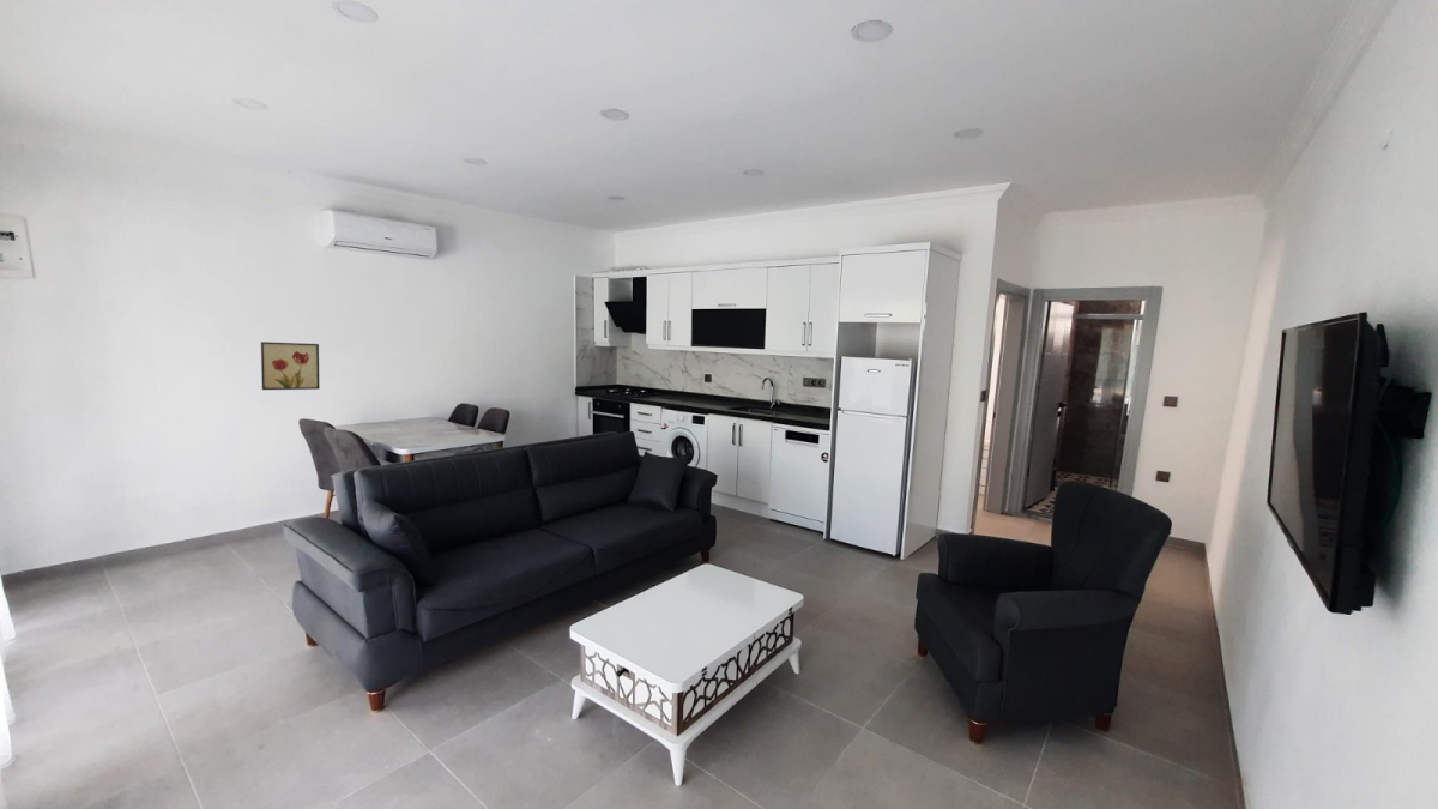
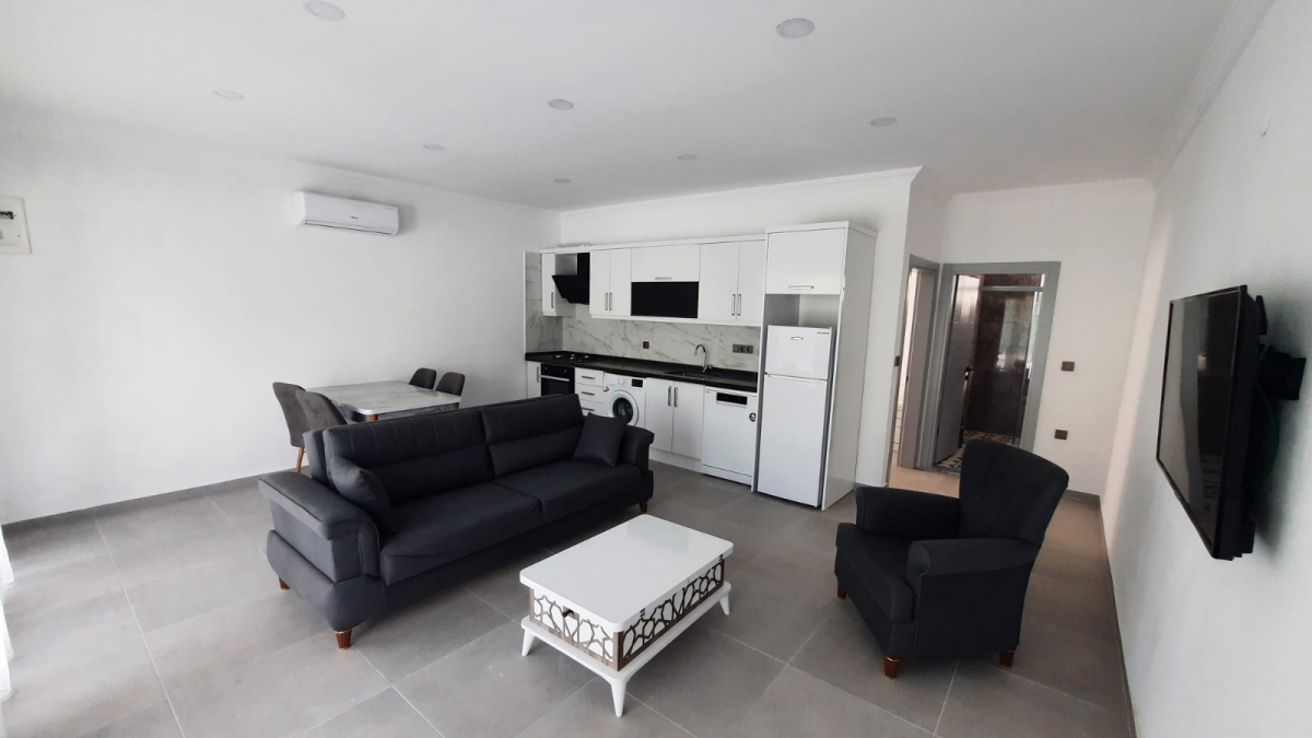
- wall art [260,340,321,391]
